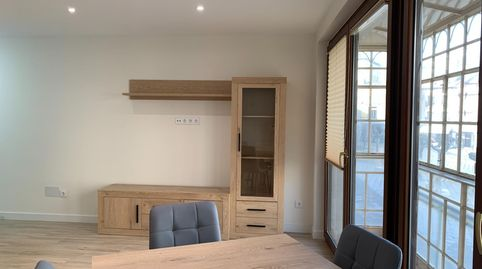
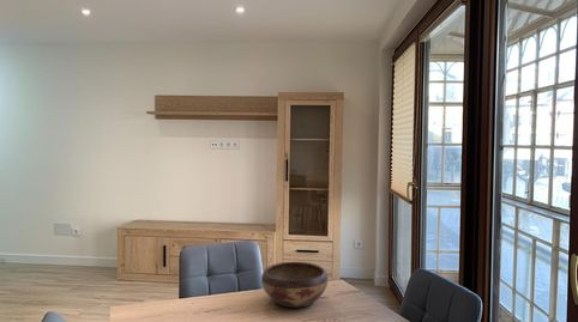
+ decorative bowl [260,261,330,309]
